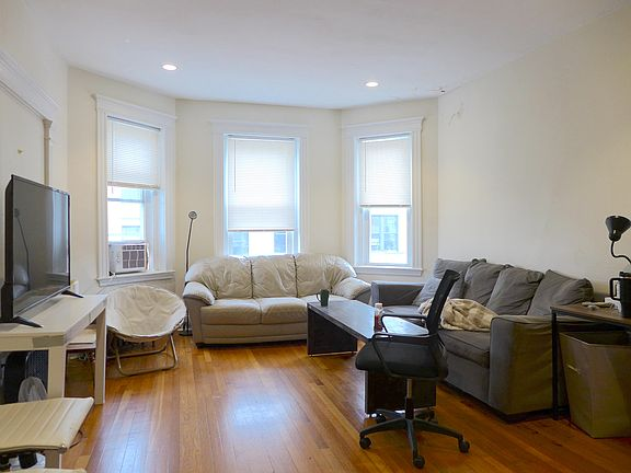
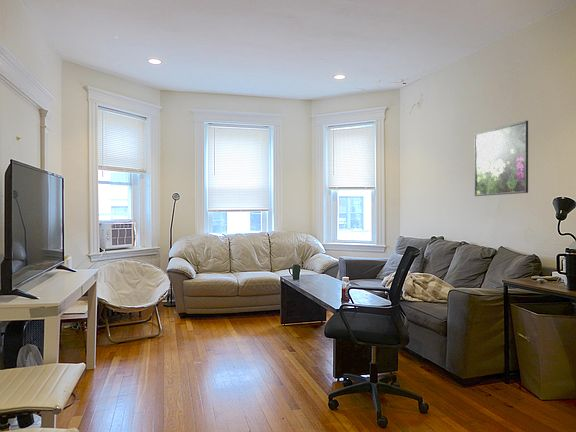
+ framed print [474,120,529,197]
